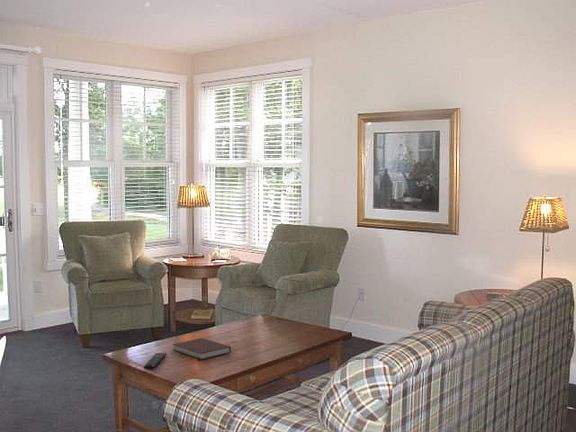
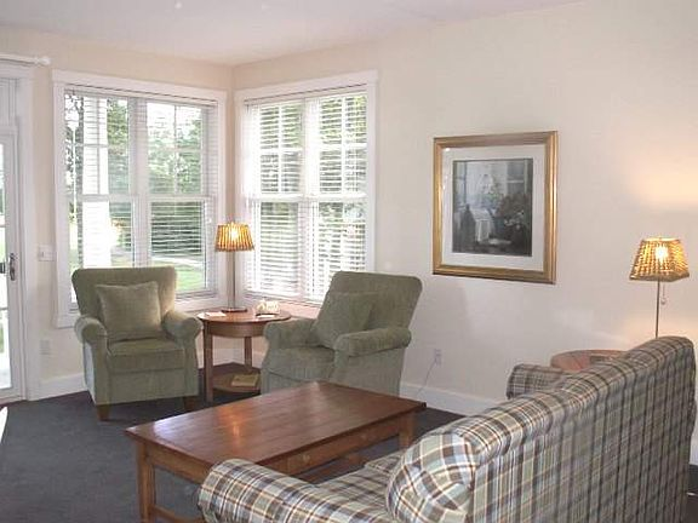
- remote control [143,352,168,371]
- notebook [172,337,232,360]
